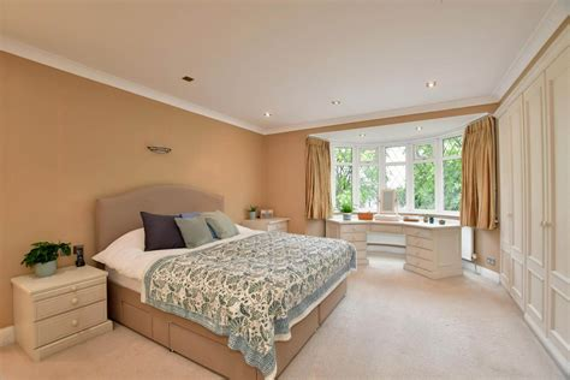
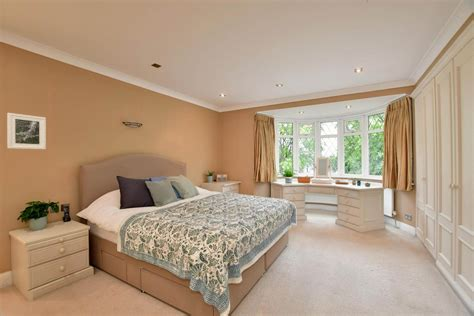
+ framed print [6,112,47,150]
